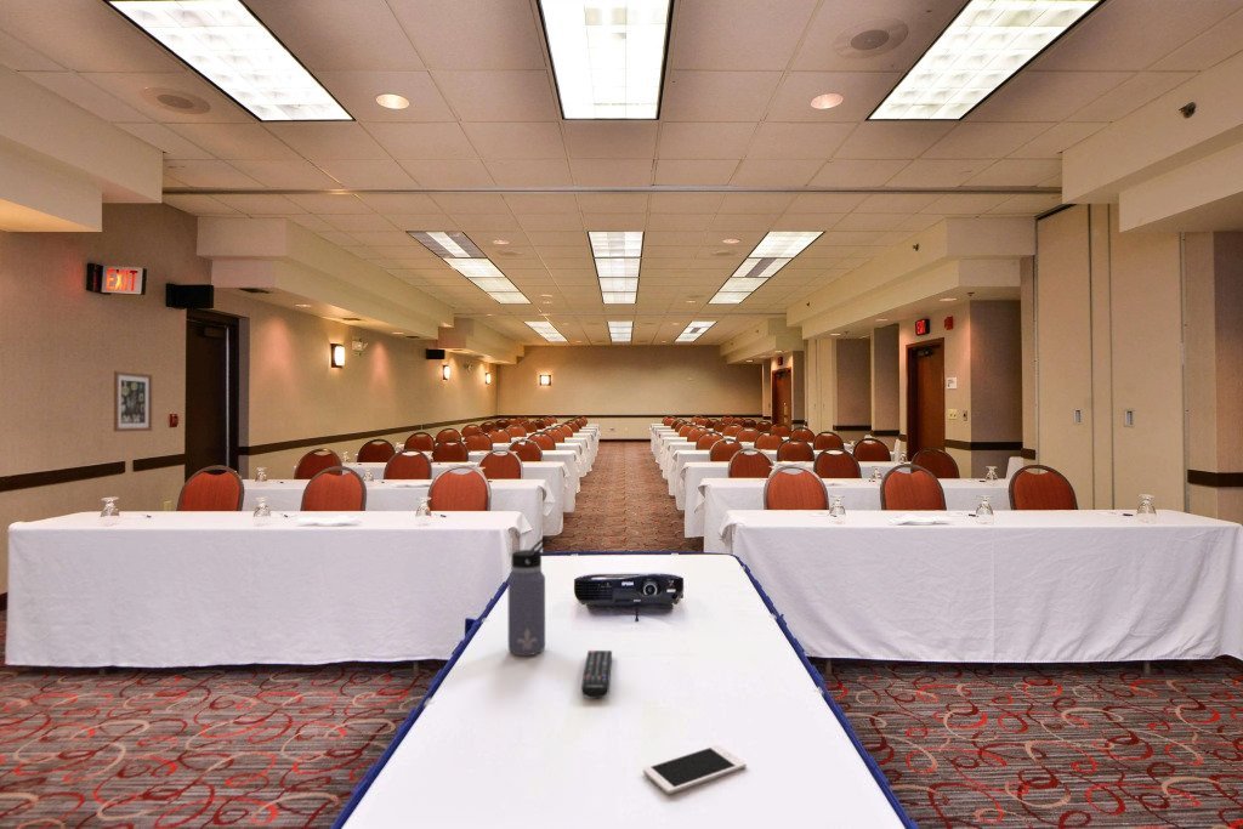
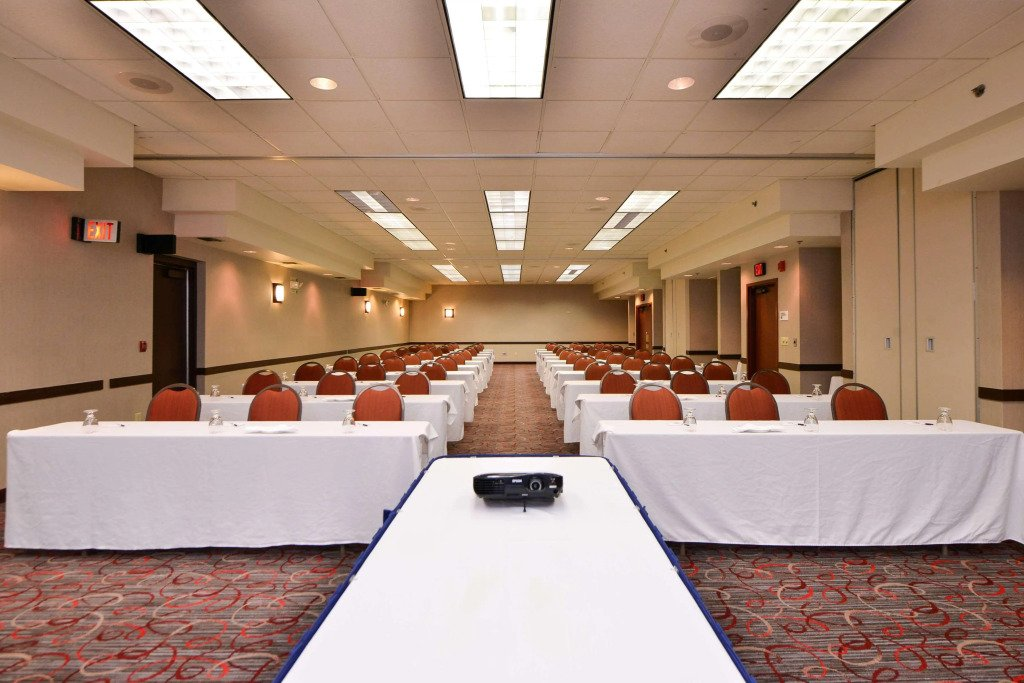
- cell phone [642,744,748,795]
- water bottle [507,535,550,657]
- wall art [113,370,153,433]
- remote control [580,649,613,699]
